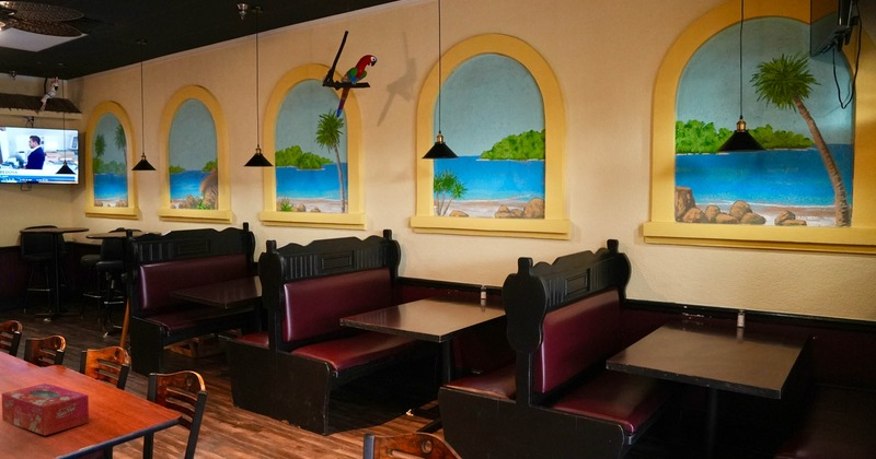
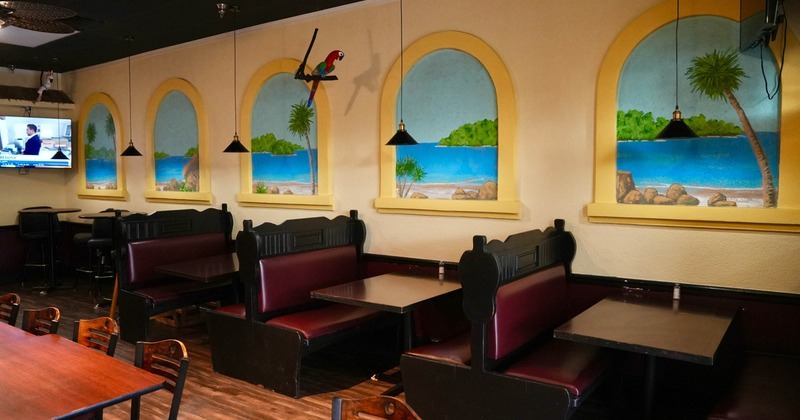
- tissue box [1,382,90,436]
